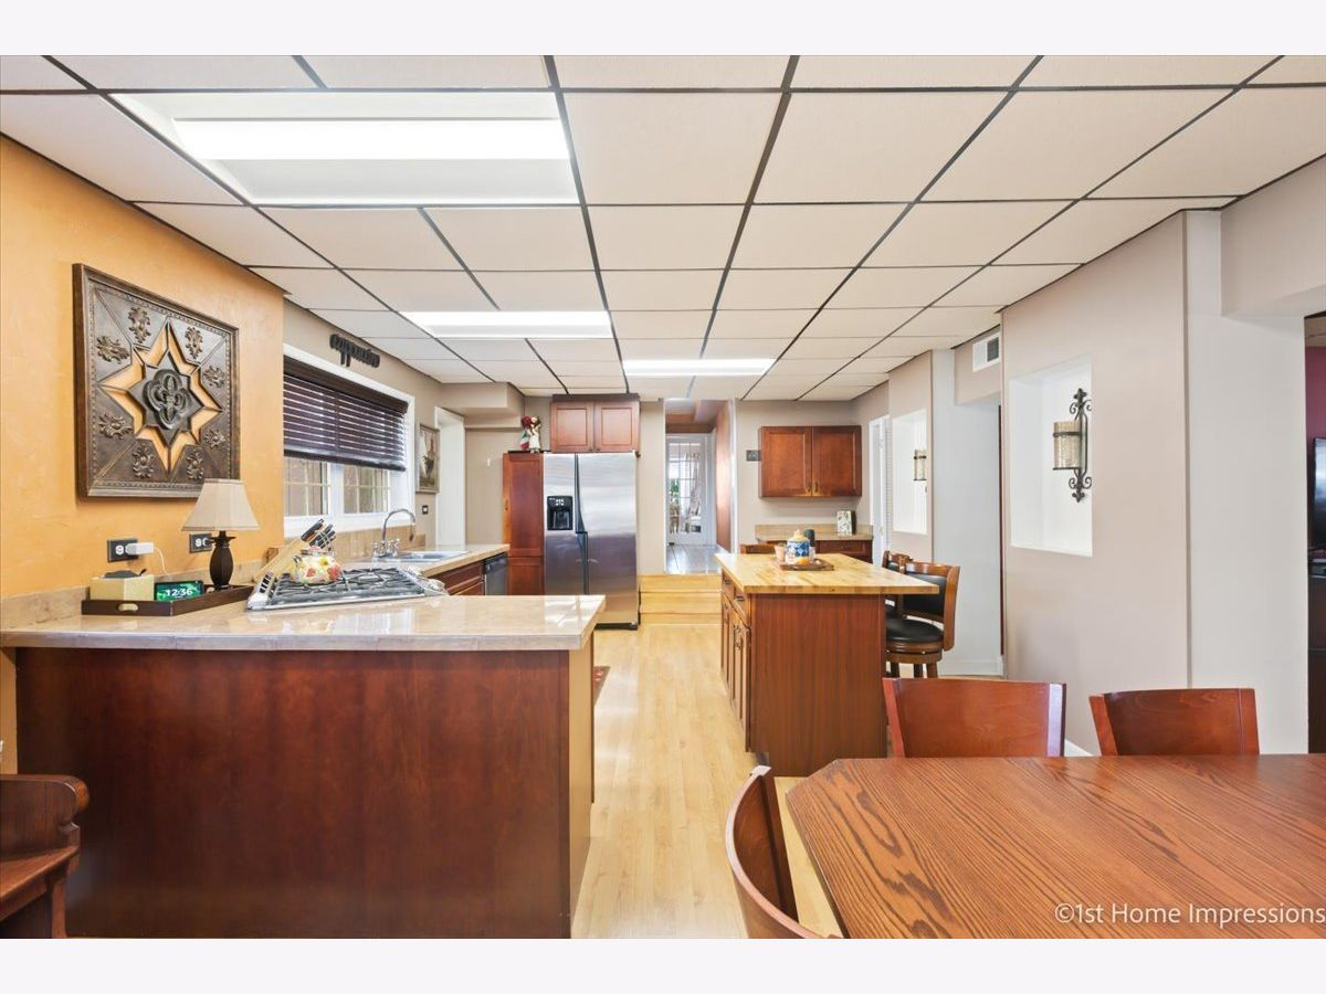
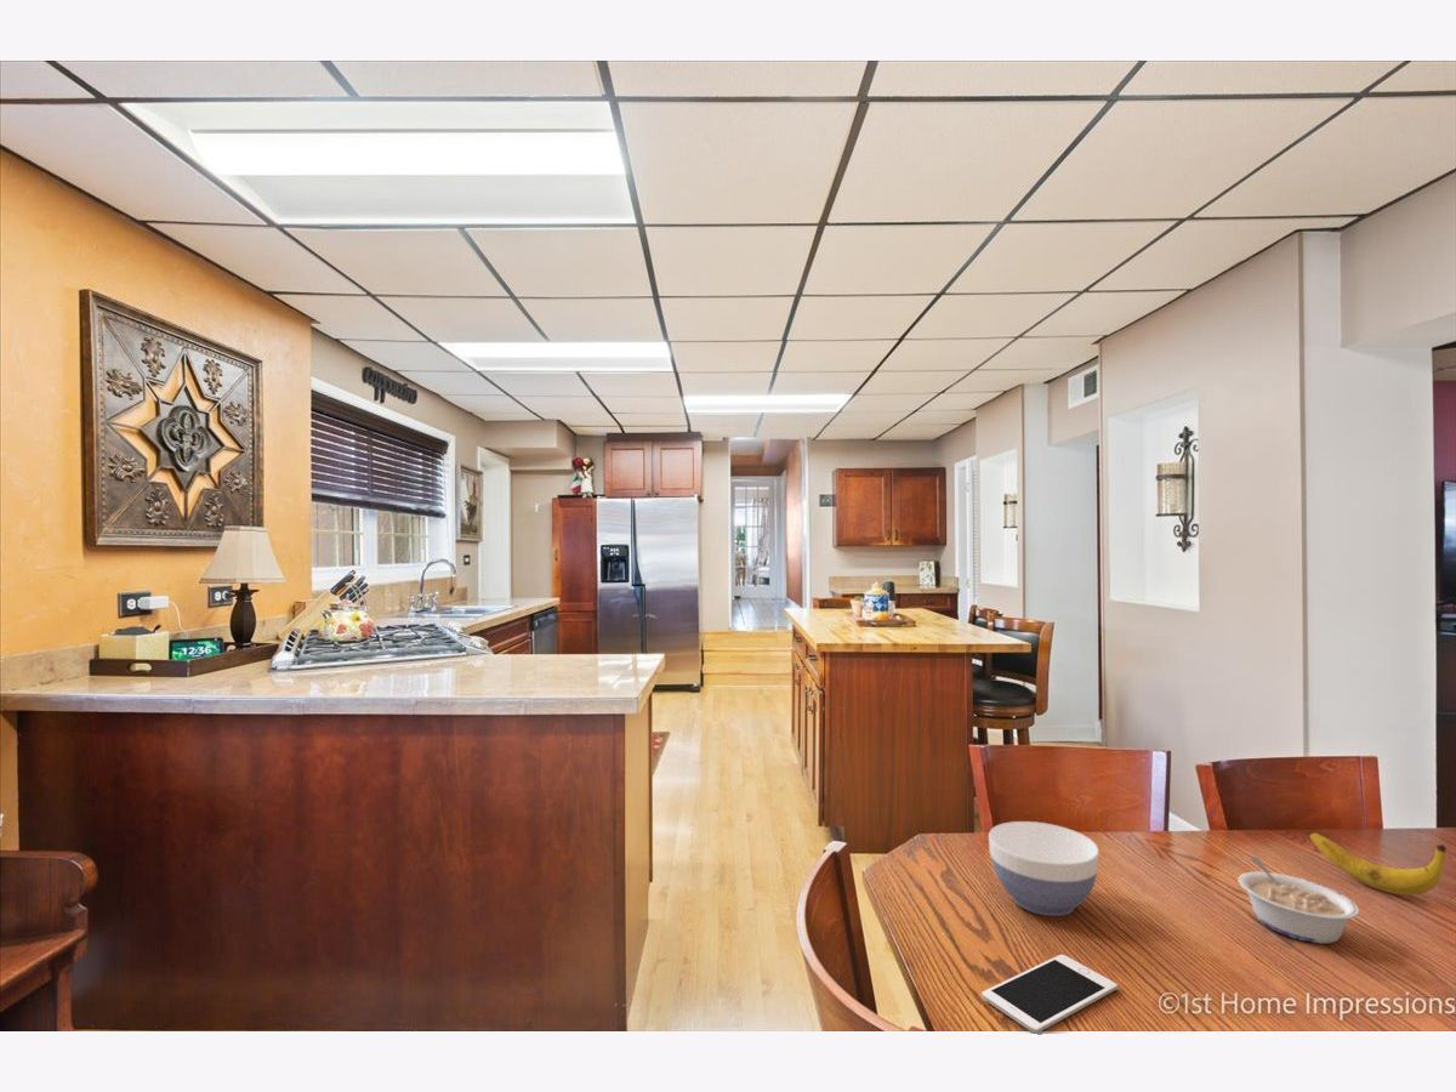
+ bowl [988,820,1100,917]
+ legume [1238,855,1360,945]
+ banana [1308,830,1448,897]
+ cell phone [980,954,1119,1035]
